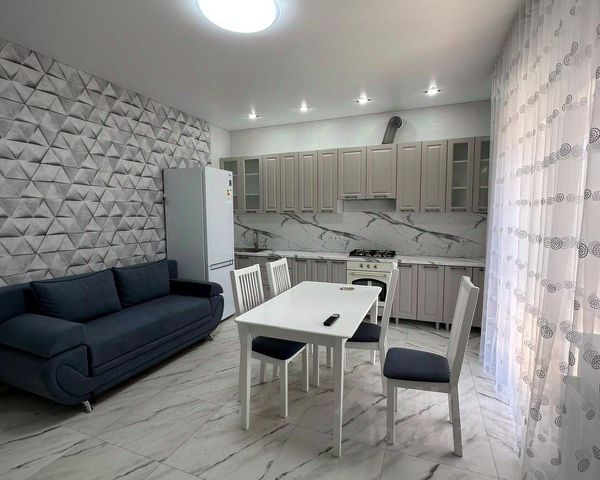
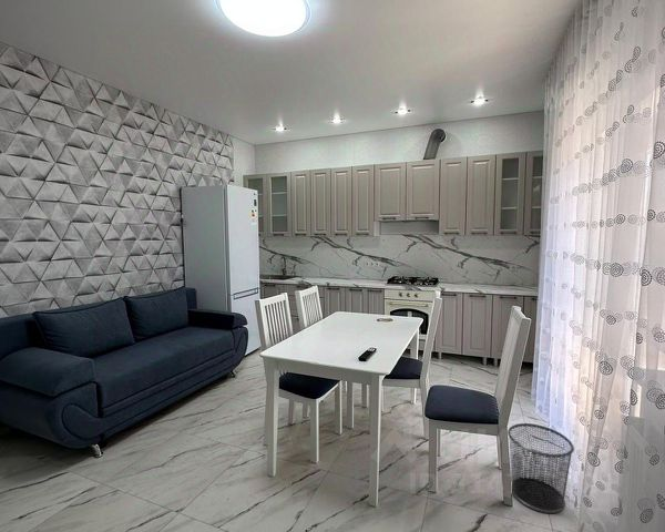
+ waste bin [507,422,575,514]
